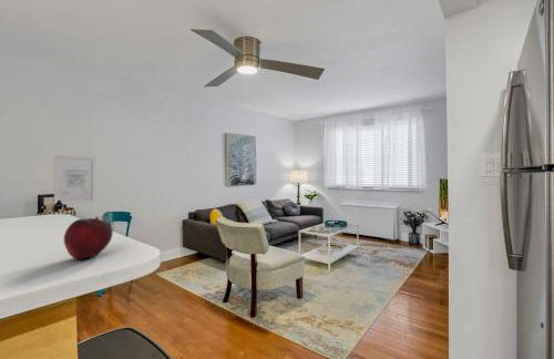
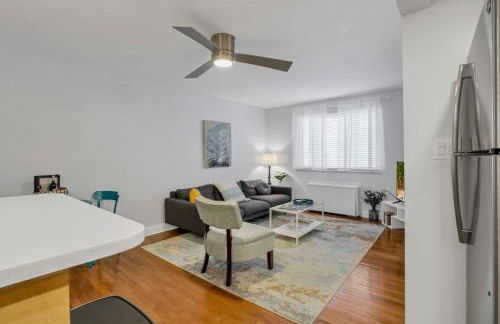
- wall art [53,154,96,206]
- fruit [63,216,114,260]
